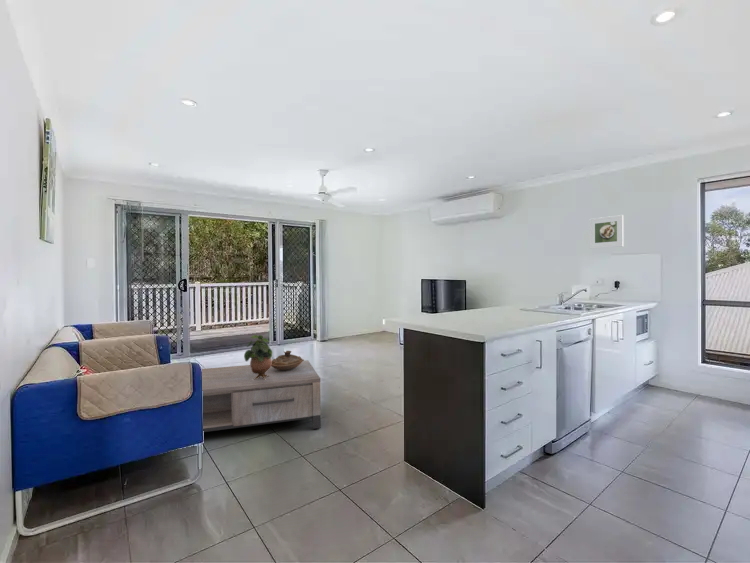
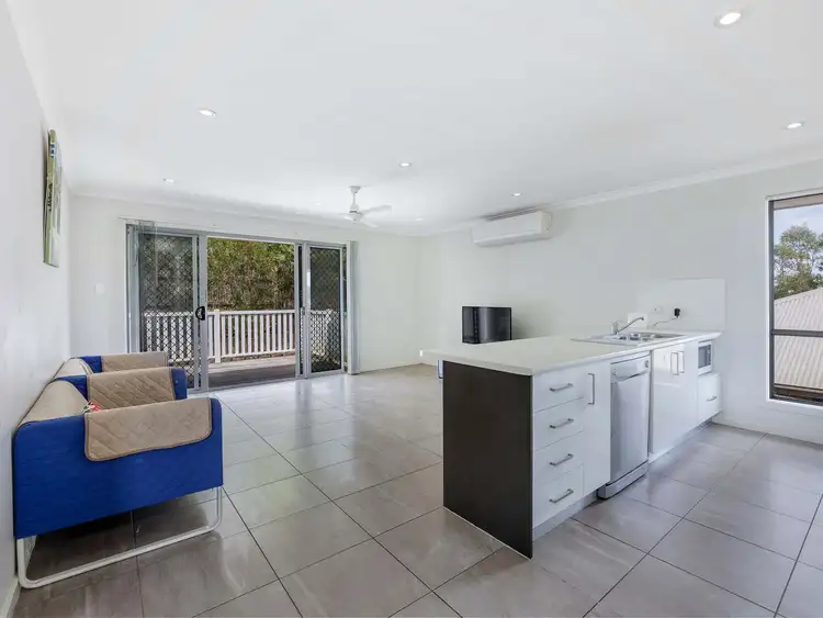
- potted plant [243,334,273,380]
- decorative bowl [271,350,305,370]
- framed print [588,214,625,250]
- coffee table [201,359,322,433]
